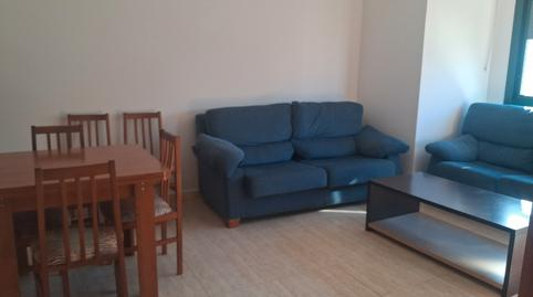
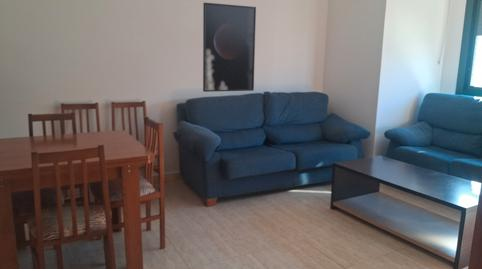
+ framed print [202,2,257,93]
